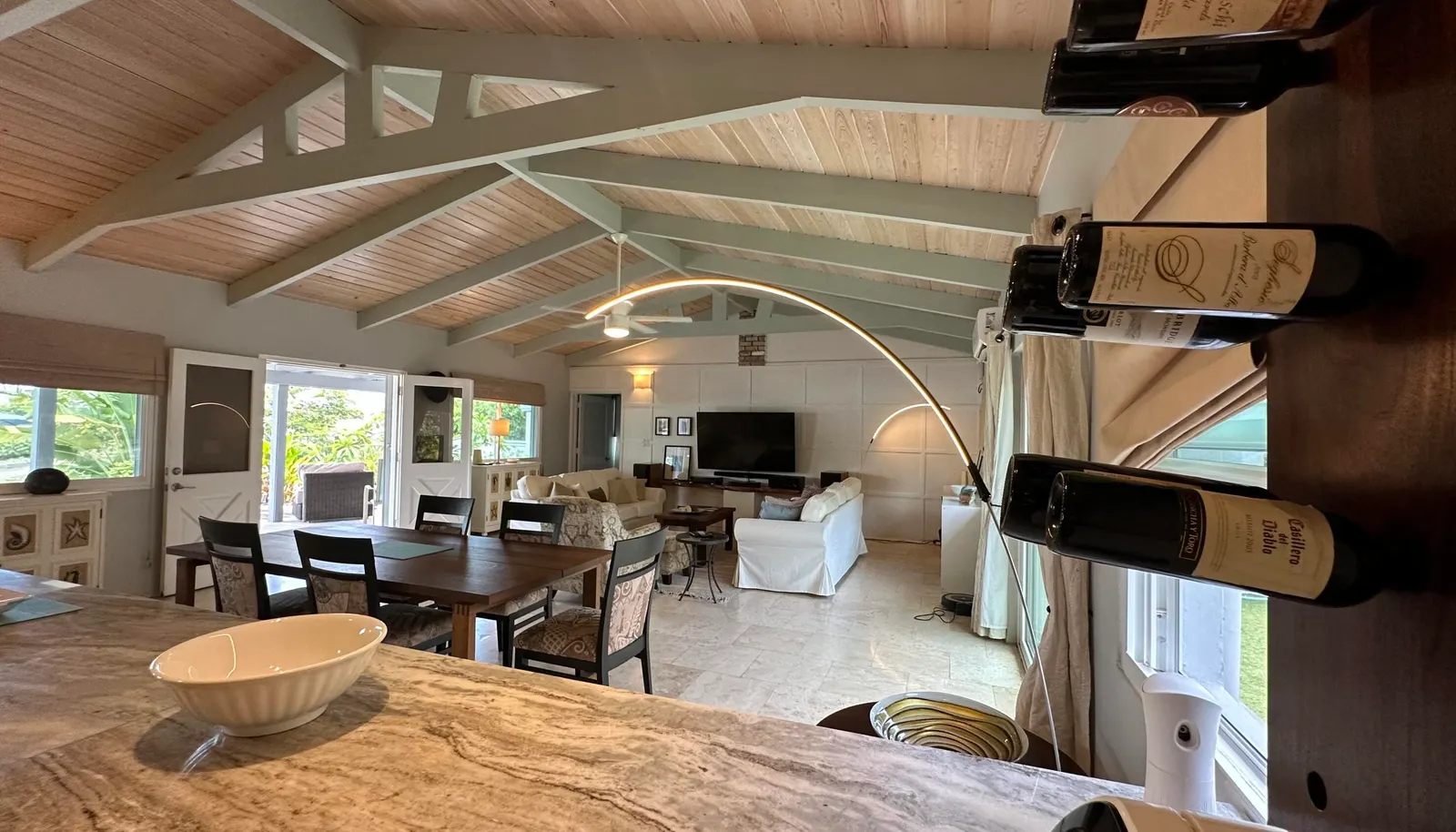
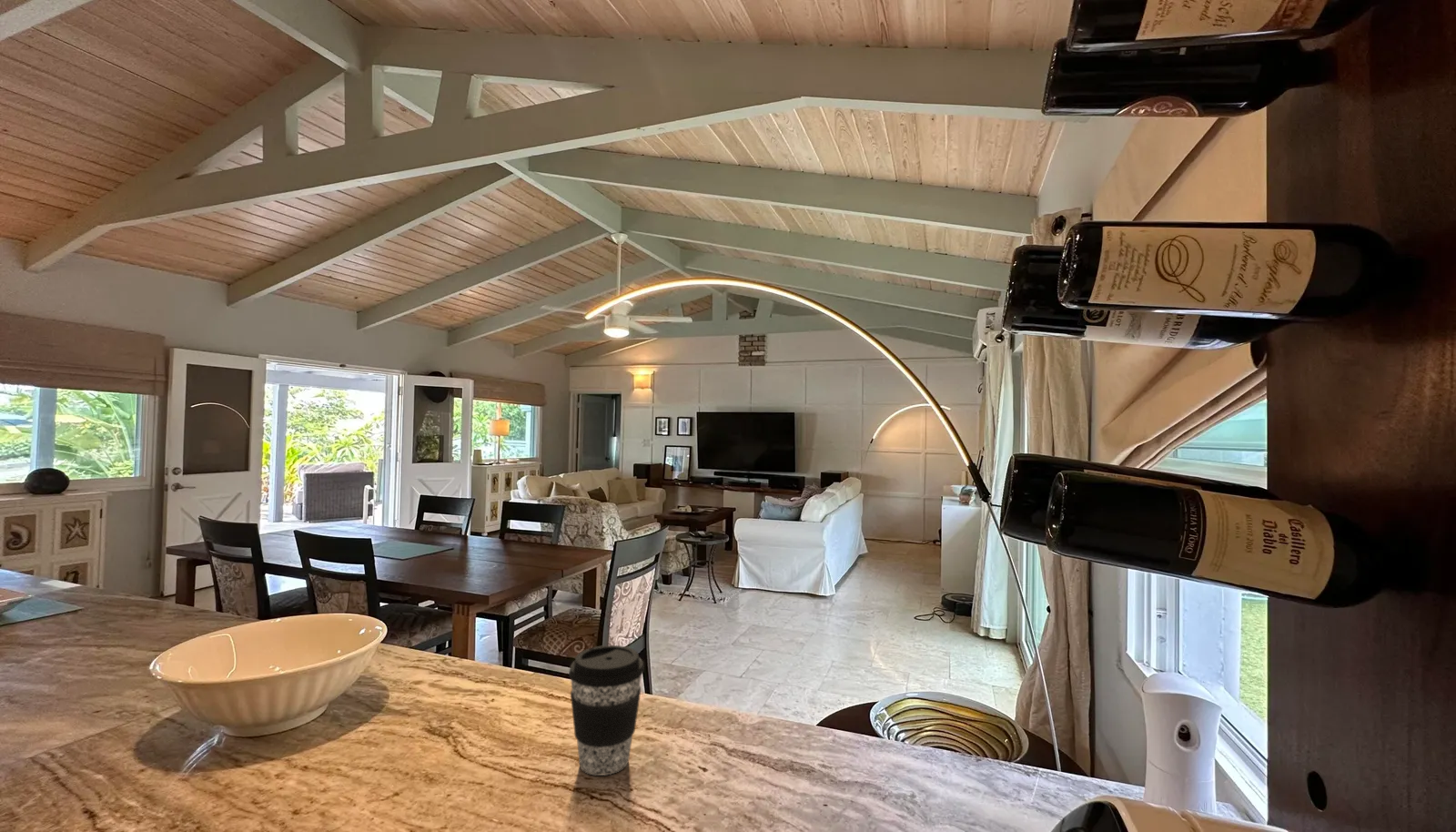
+ coffee cup [568,644,645,776]
